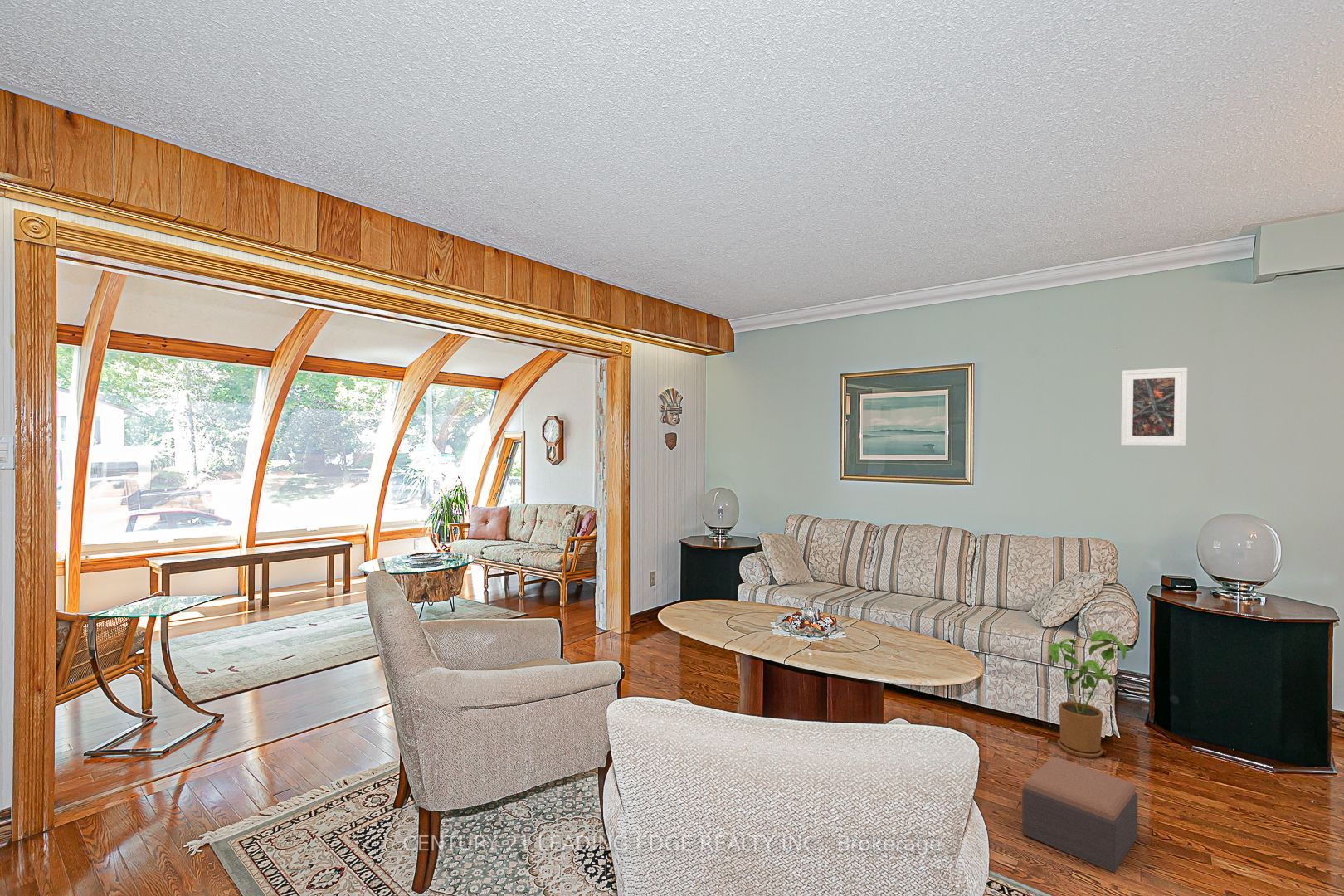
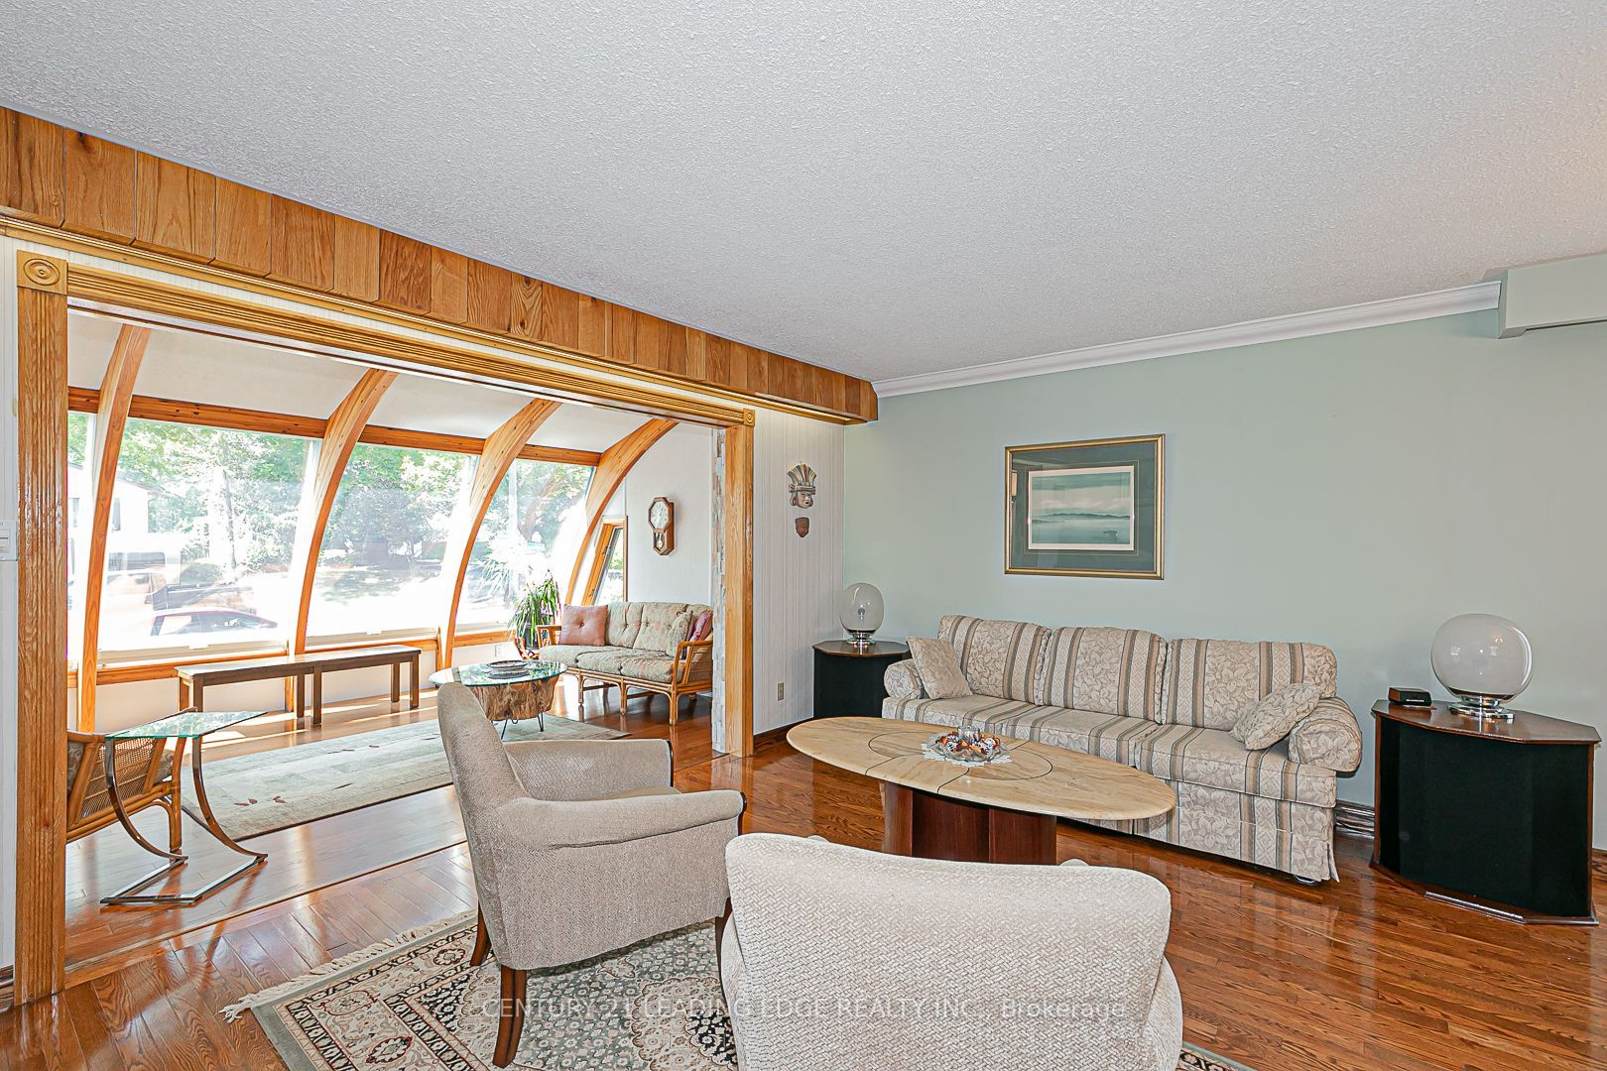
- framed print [1120,367,1188,446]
- house plant [1048,630,1135,759]
- footstool [1021,757,1138,873]
